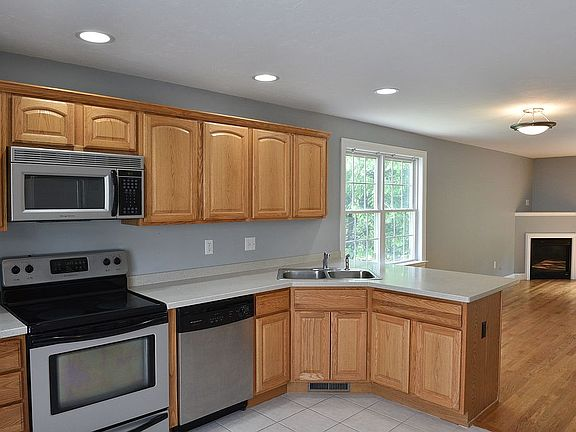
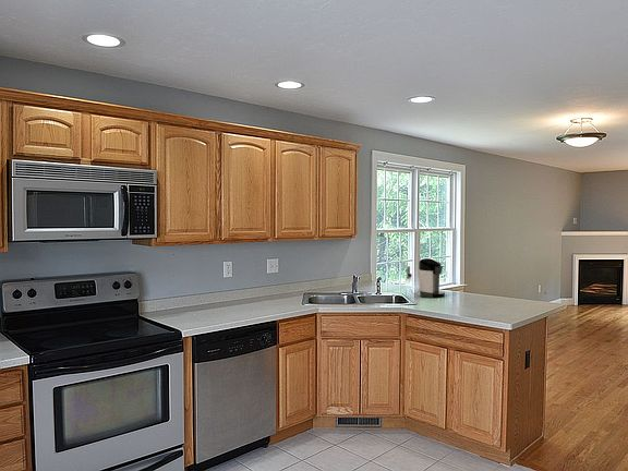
+ coffee maker [406,257,446,299]
